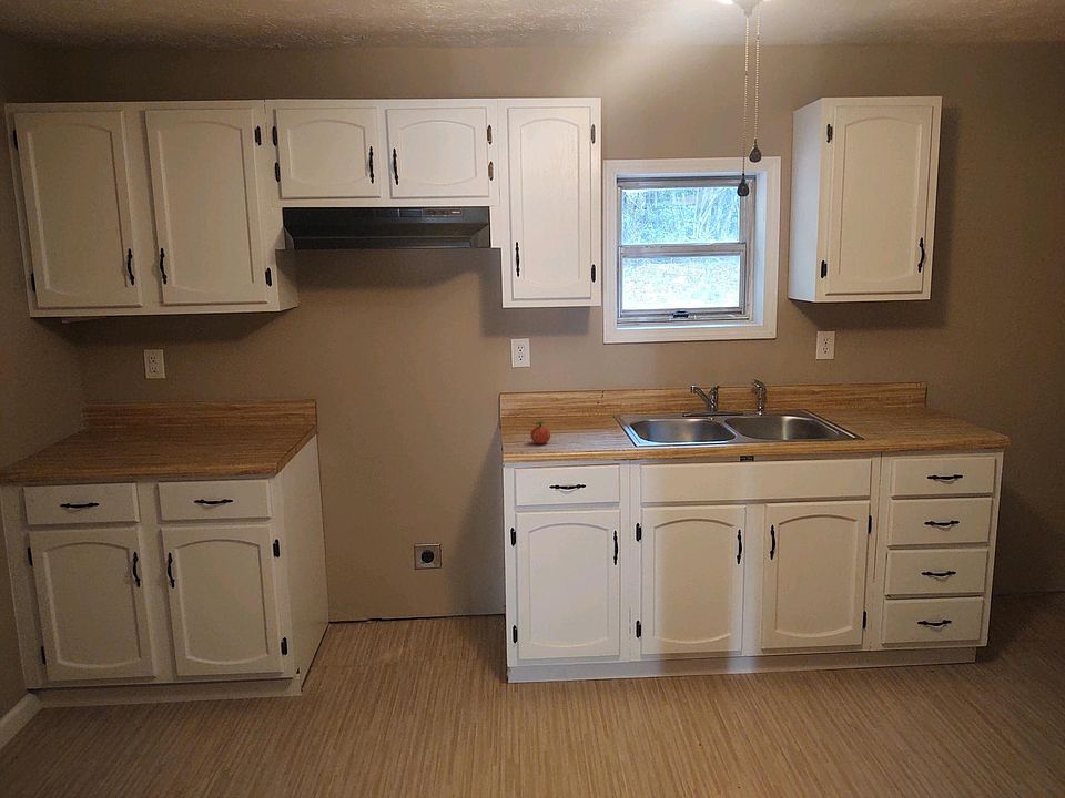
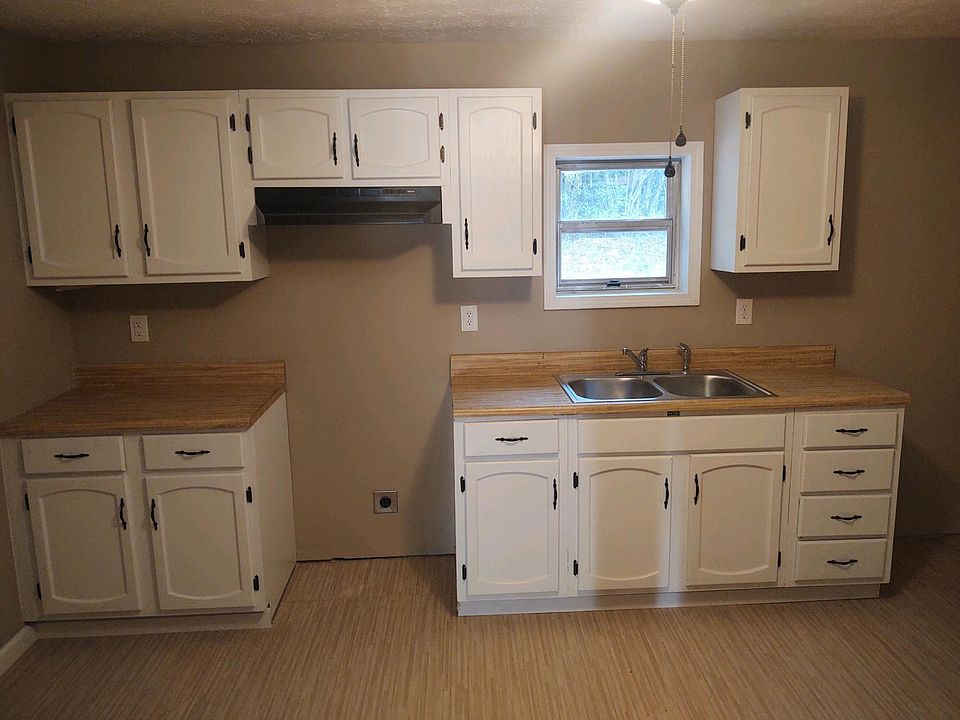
- apple [529,420,551,444]
